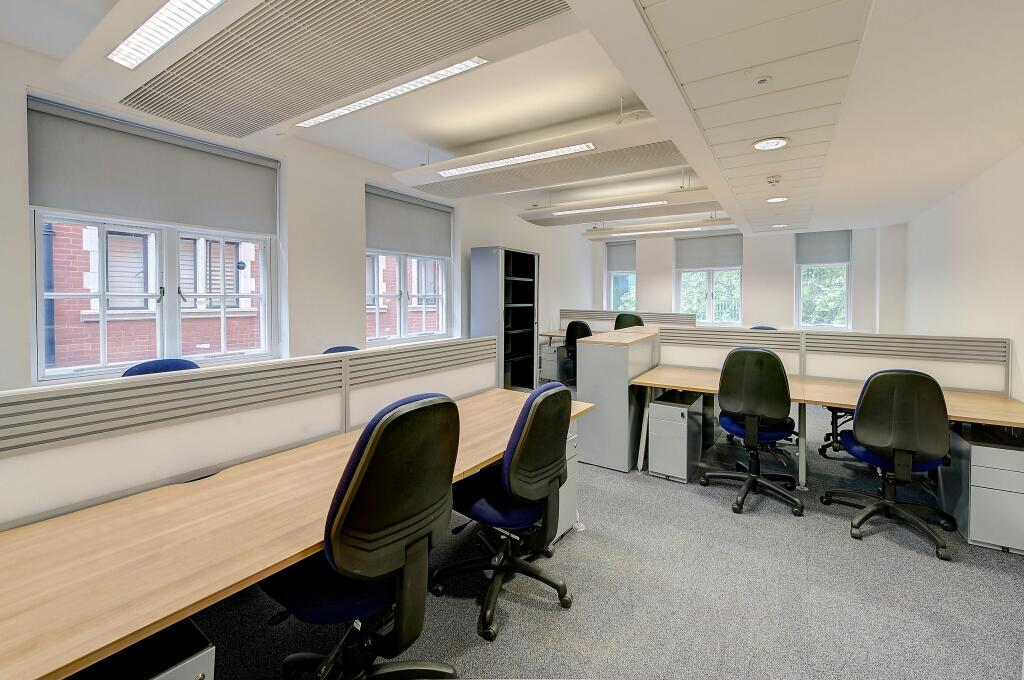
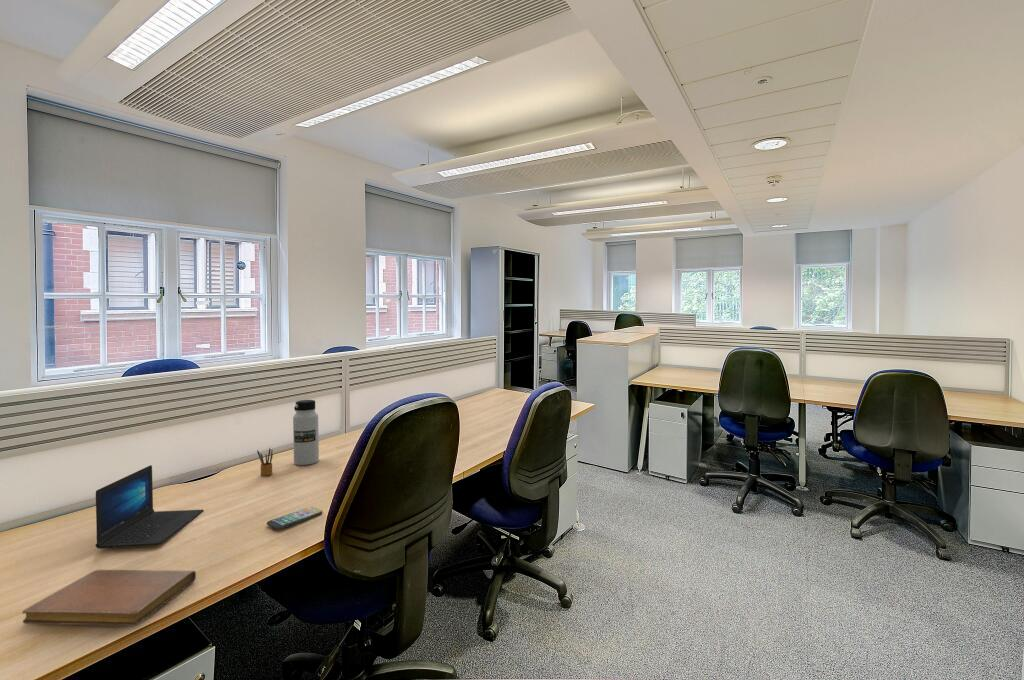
+ notebook [21,569,197,627]
+ laptop [95,464,204,550]
+ pencil box [256,447,274,477]
+ water bottle [292,399,320,466]
+ smartphone [266,506,323,530]
